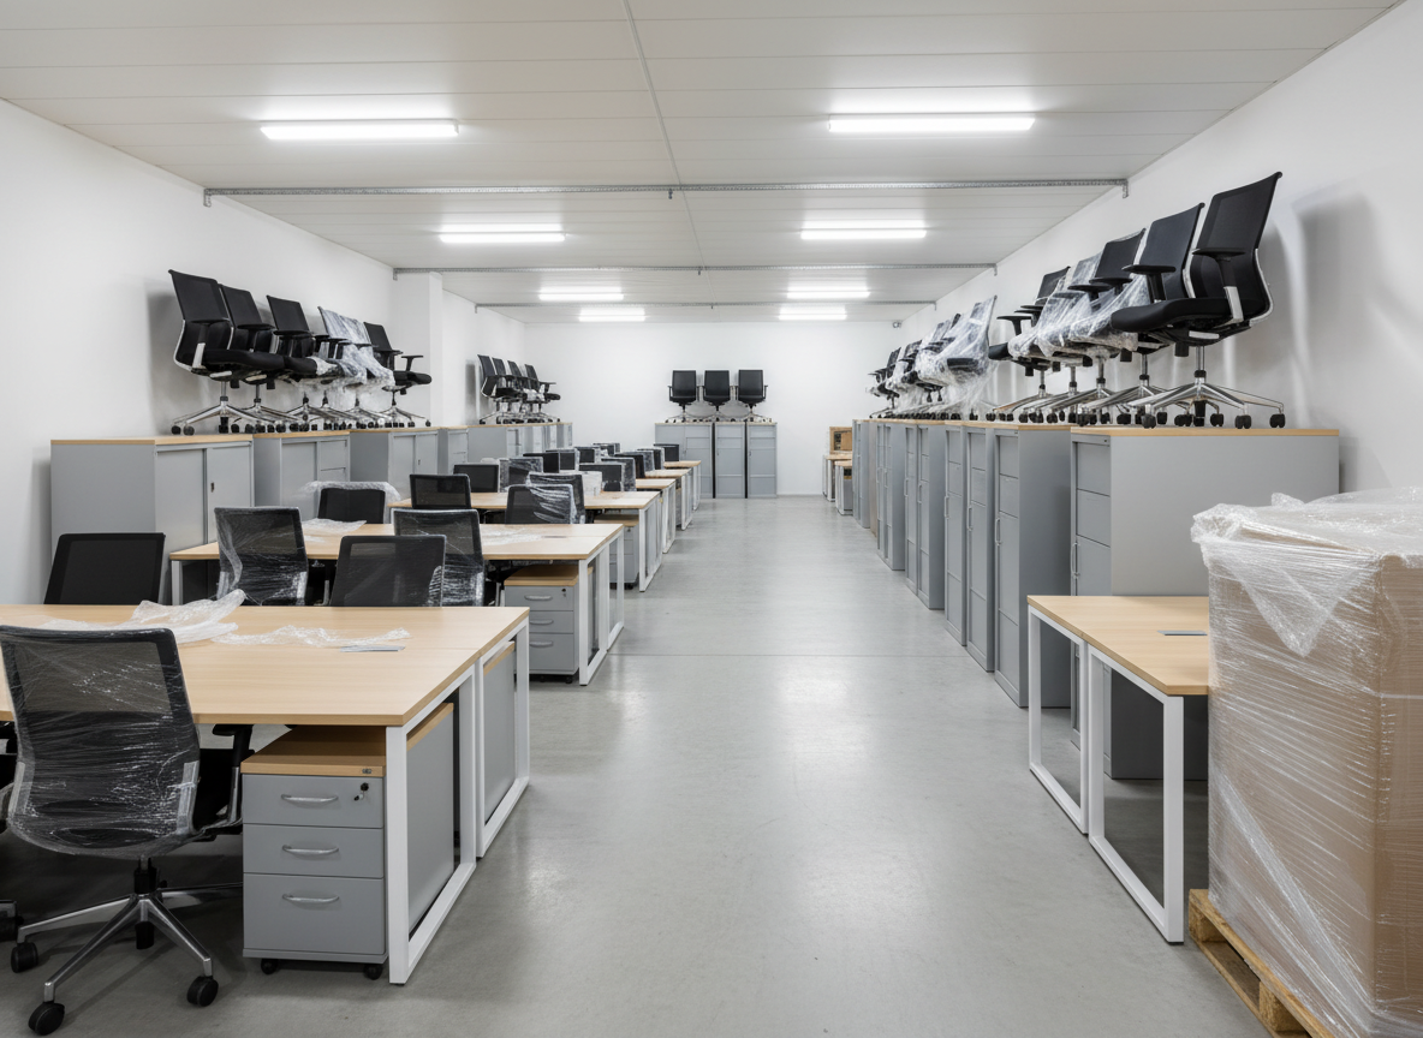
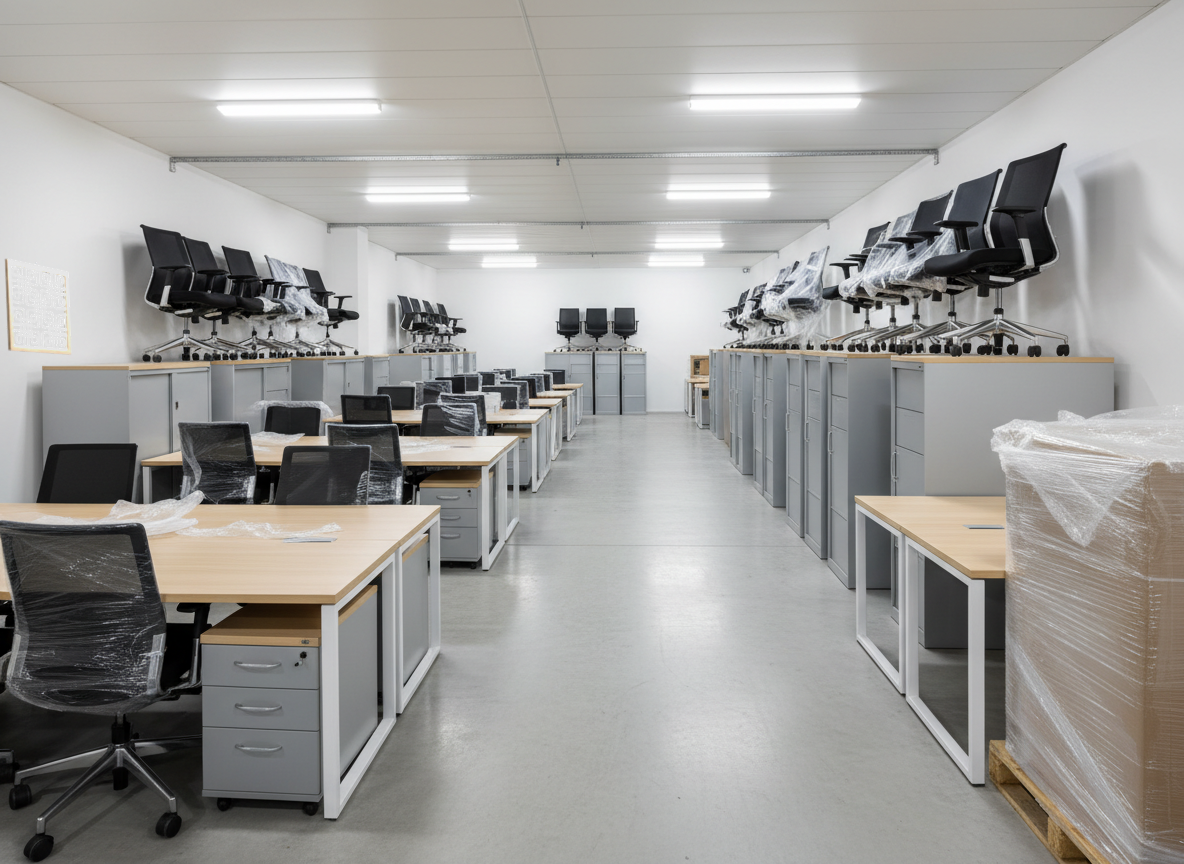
+ wall art [4,258,72,356]
